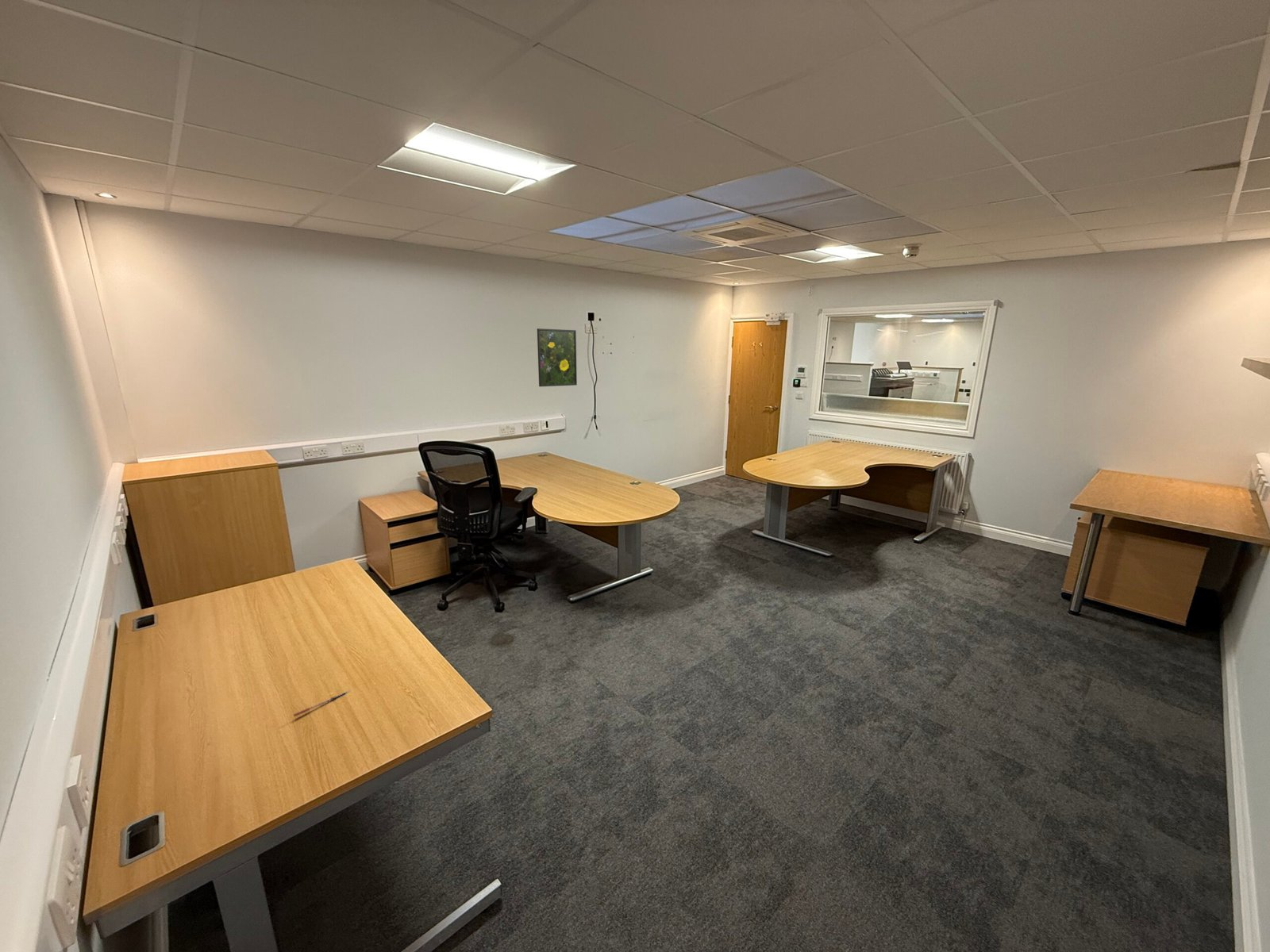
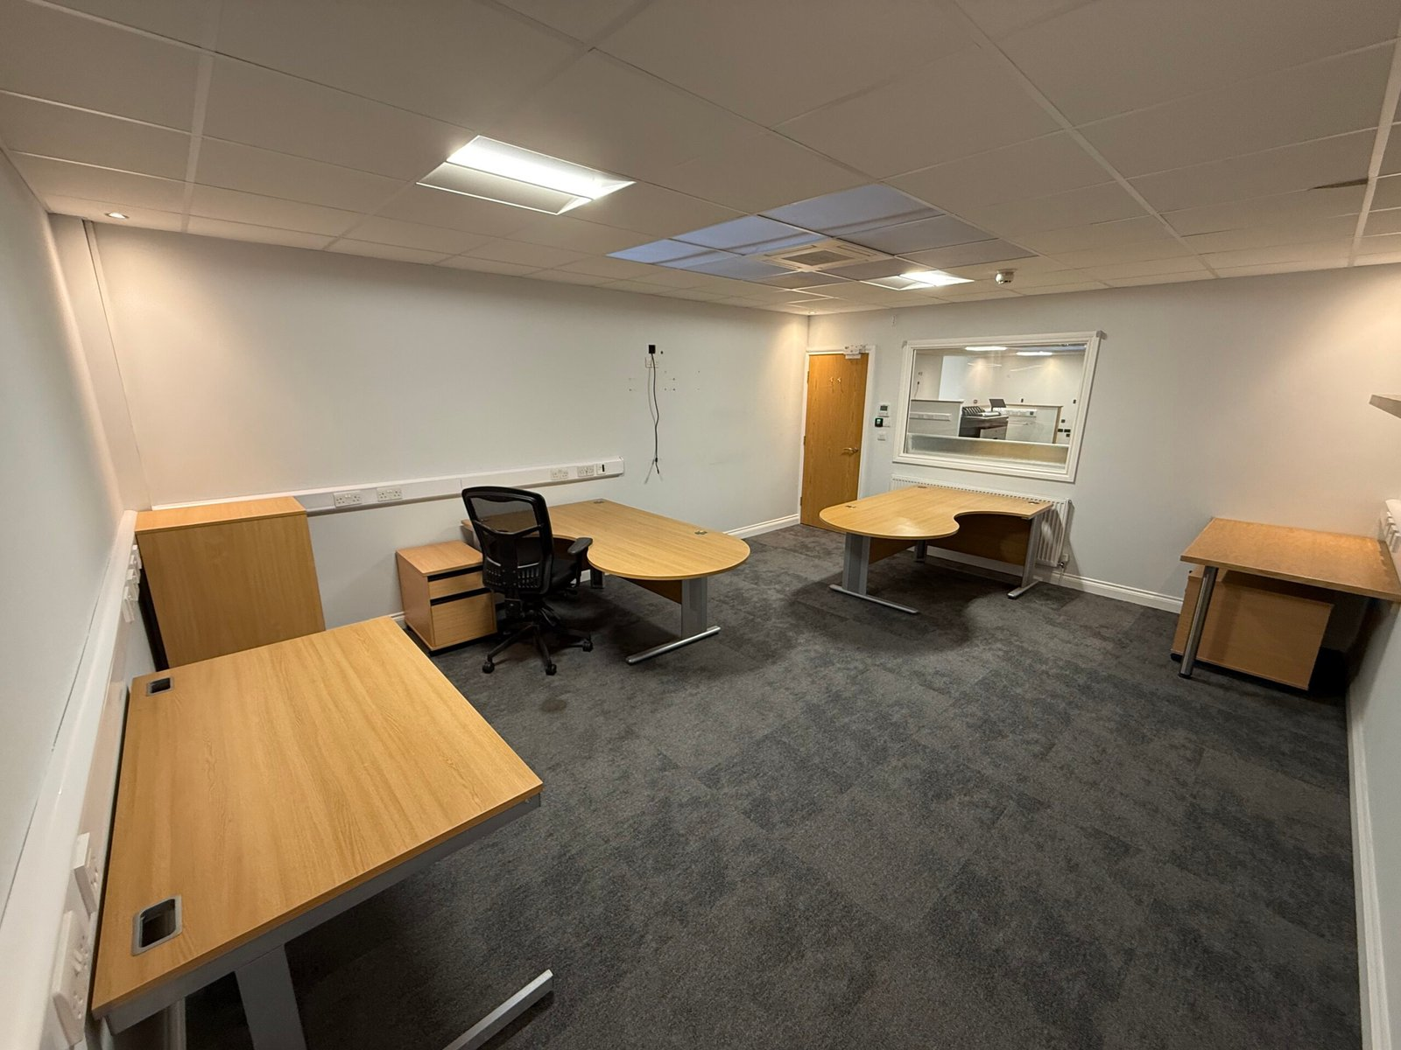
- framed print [537,328,578,387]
- pen [293,690,351,717]
